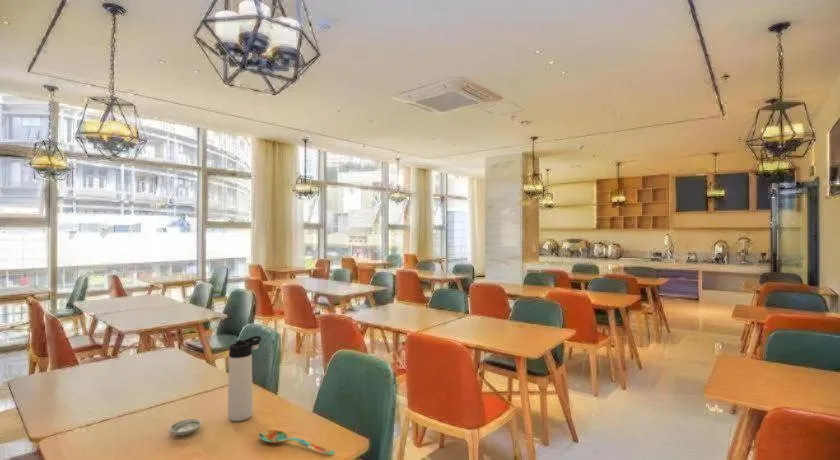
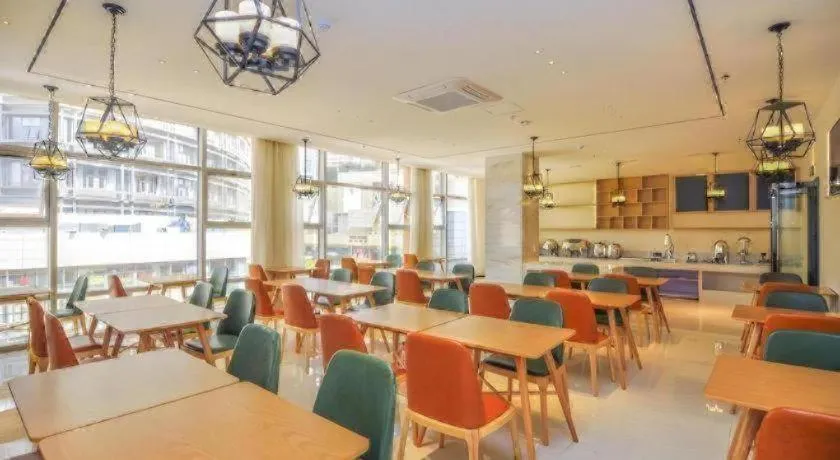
- spoon [258,429,336,457]
- thermos bottle [227,335,263,422]
- saucer [168,418,203,436]
